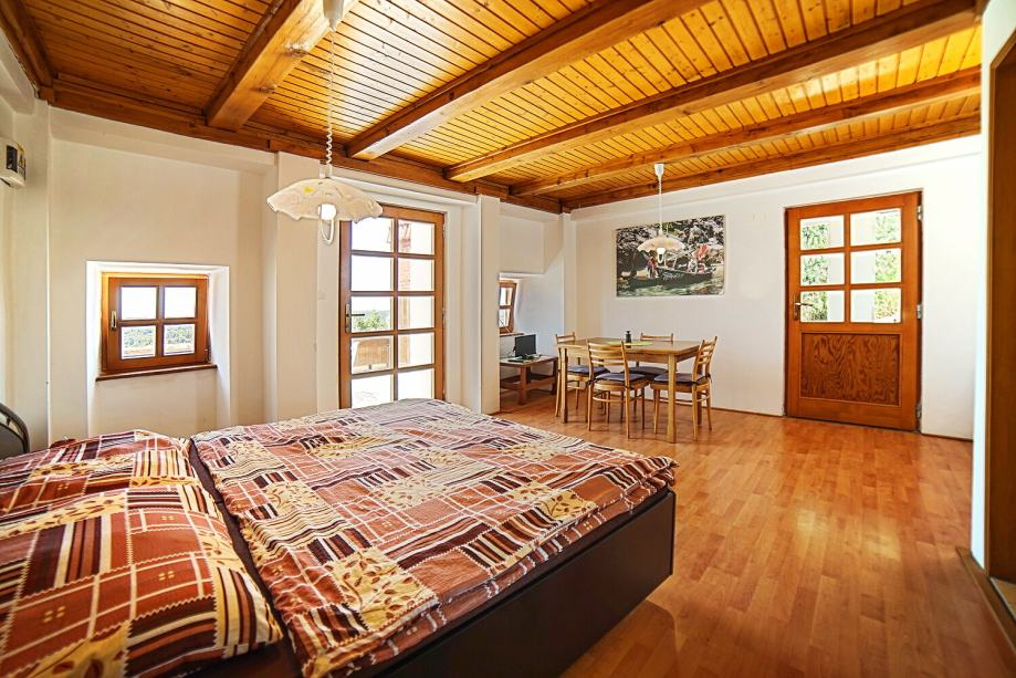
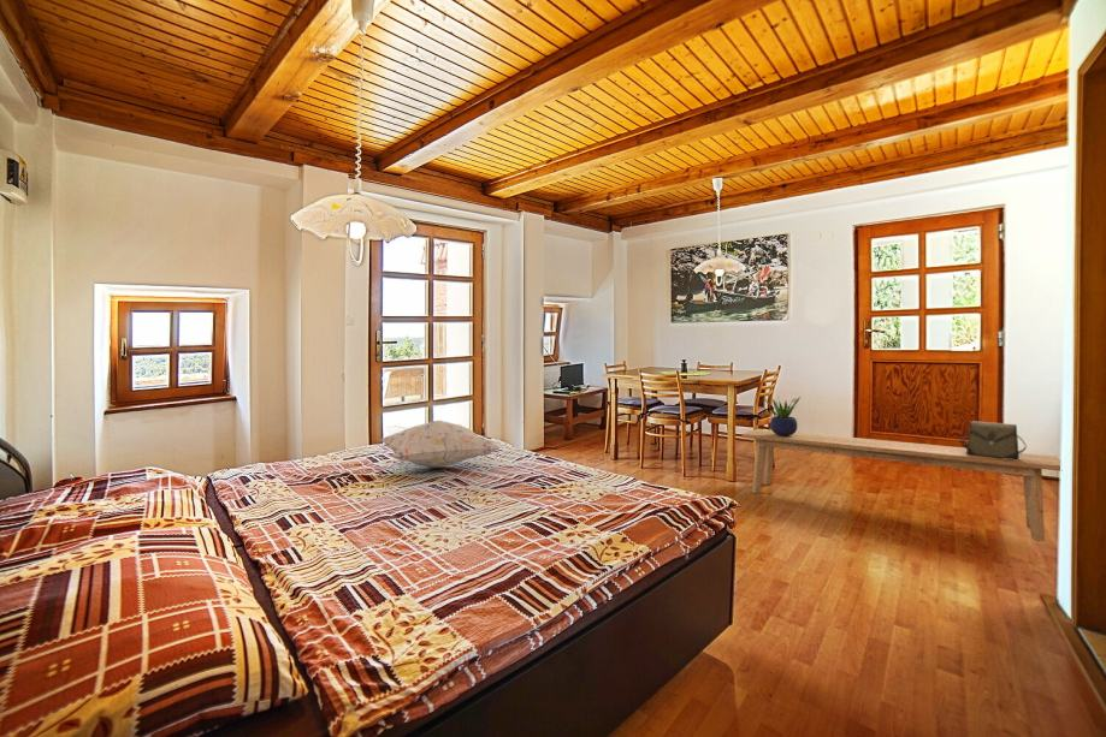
+ shoulder bag [958,420,1028,460]
+ potted plant [763,396,802,436]
+ decorative pillow [380,420,502,469]
+ bench [740,428,1061,542]
